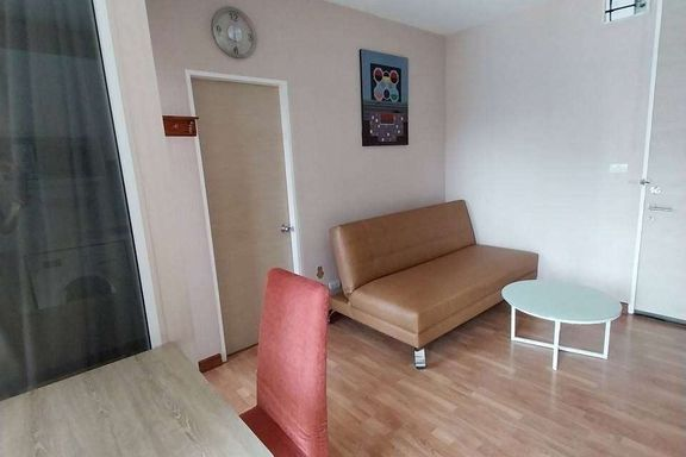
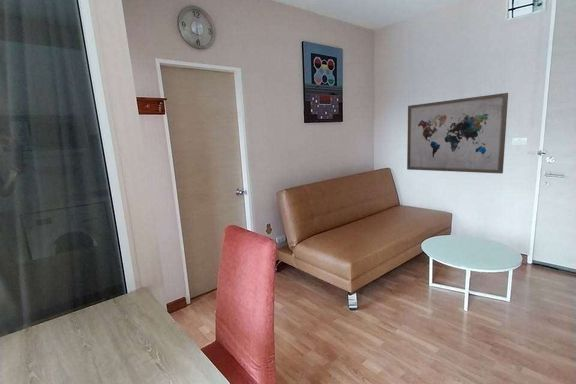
+ wall art [406,92,509,174]
